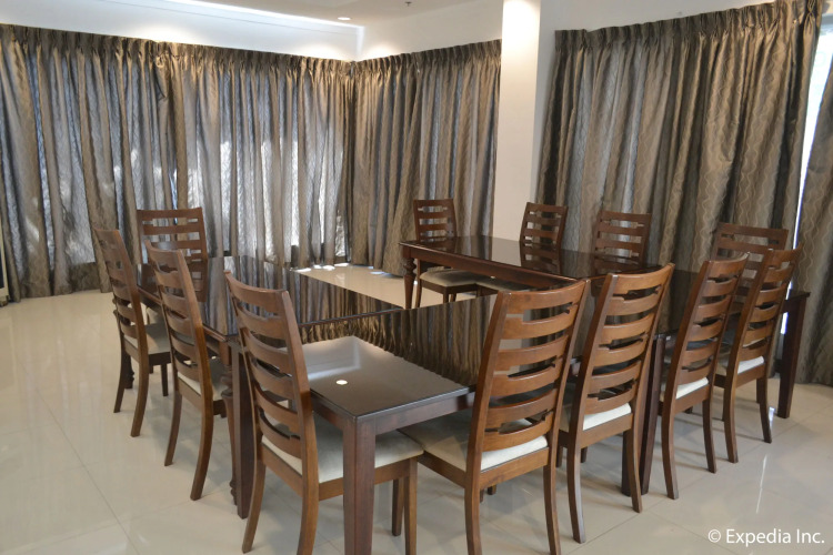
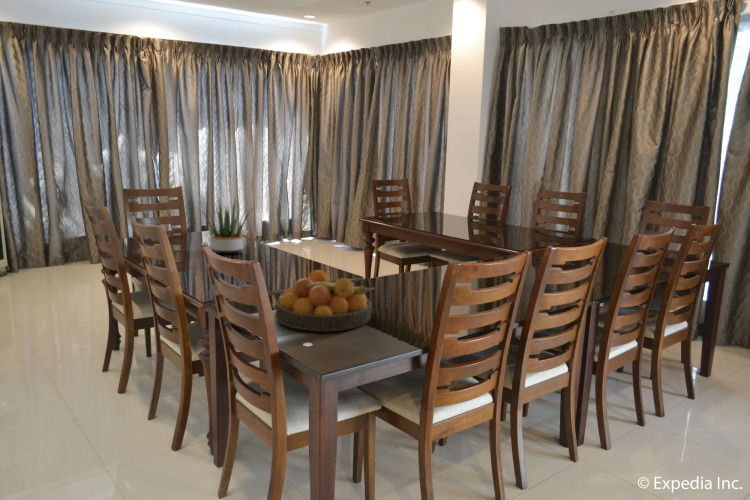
+ potted plant [199,198,255,255]
+ fruit bowl [274,269,376,332]
